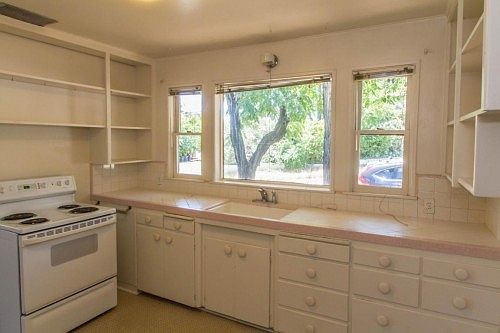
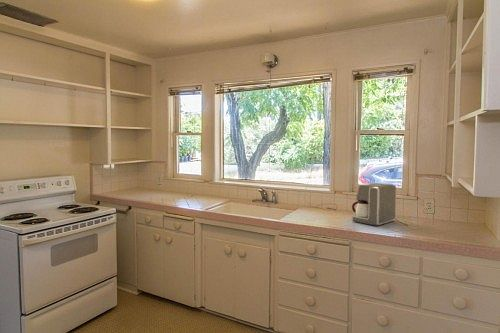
+ coffee maker [351,182,397,227]
